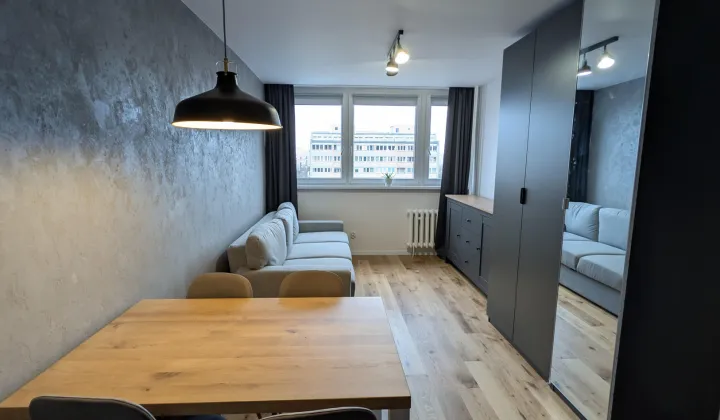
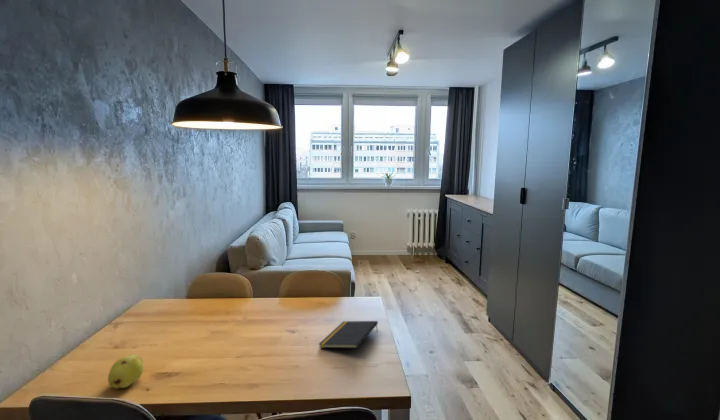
+ fruit [107,353,144,389]
+ notepad [317,320,379,349]
